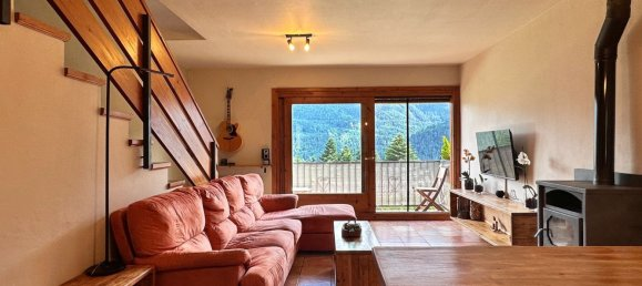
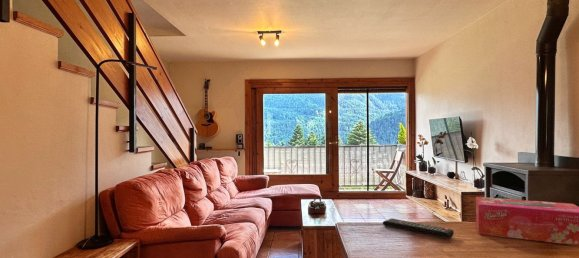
+ remote control [382,218,455,239]
+ tissue box [475,196,579,246]
